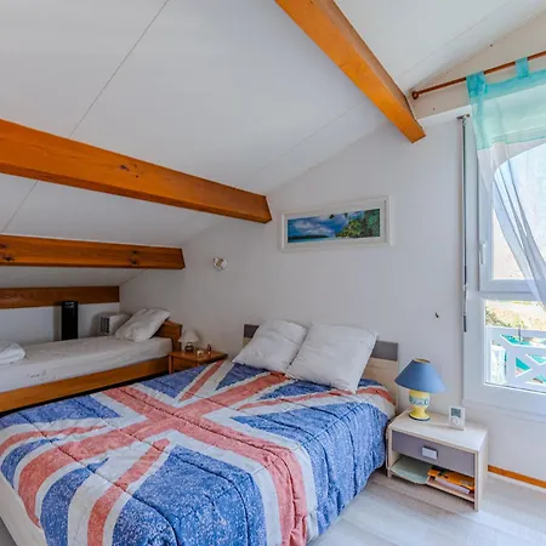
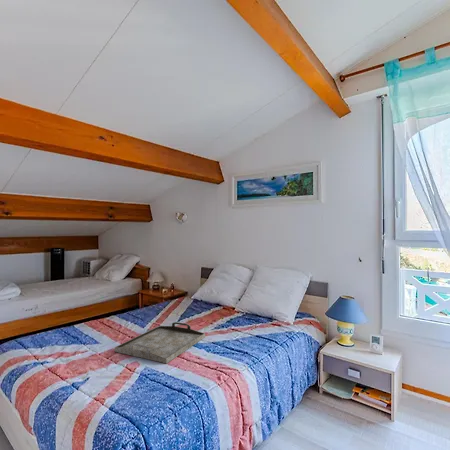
+ serving tray [114,321,206,364]
